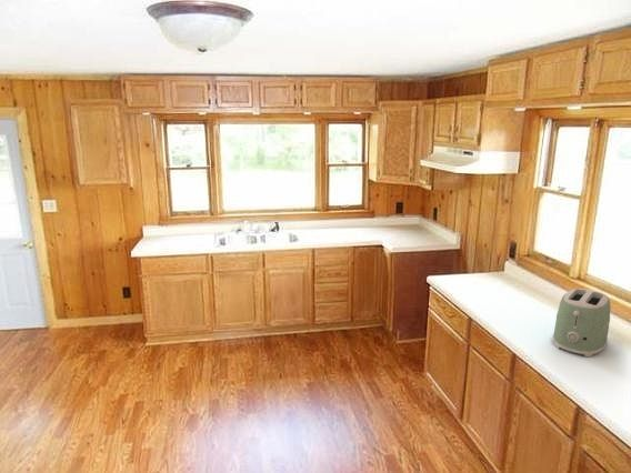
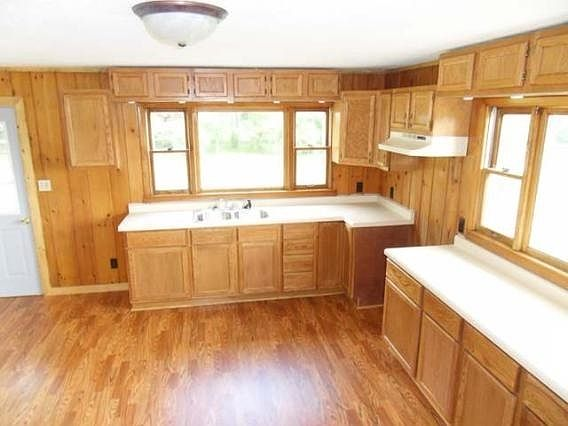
- toaster [552,288,611,358]
